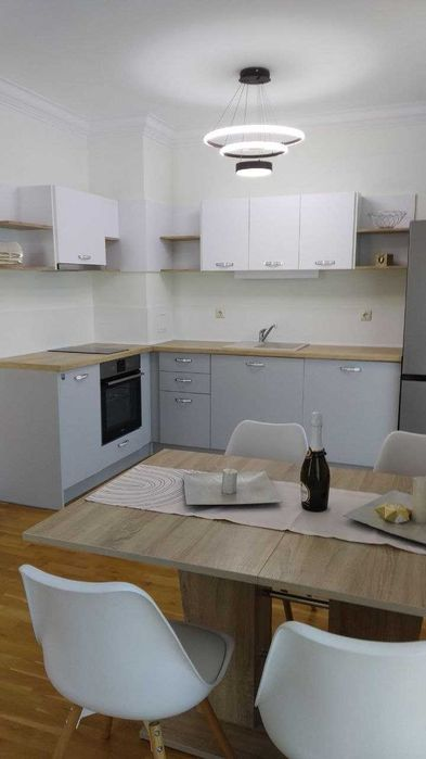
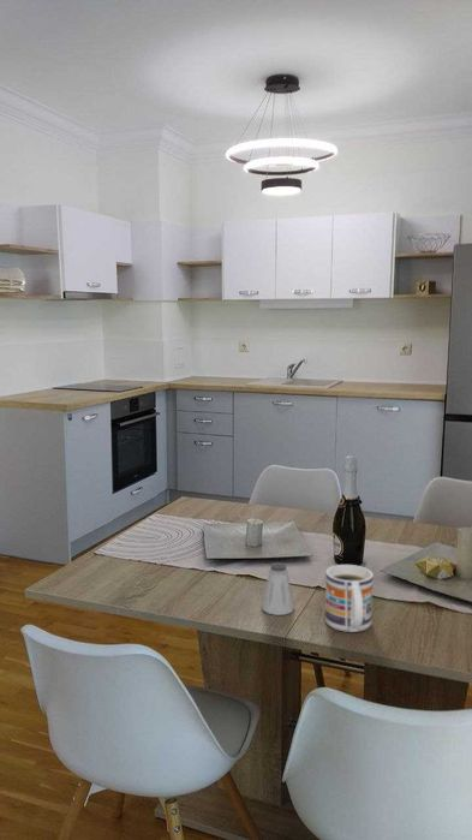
+ saltshaker [261,561,295,616]
+ mug [324,564,375,633]
